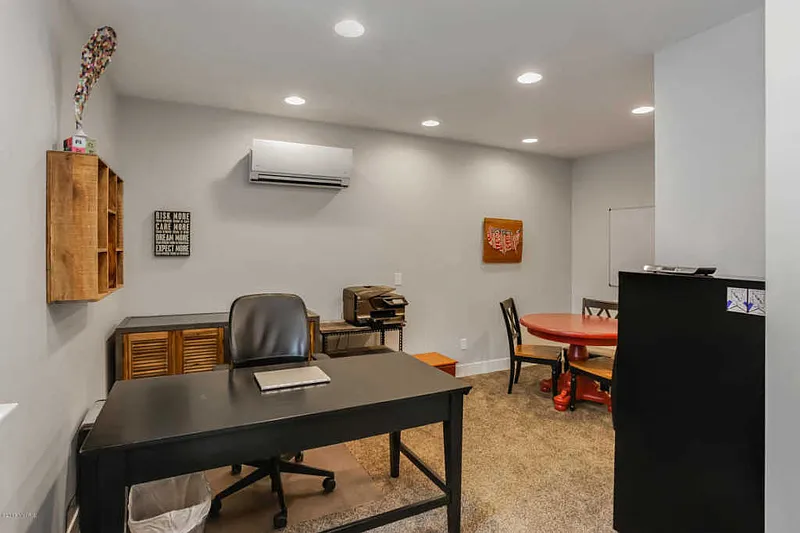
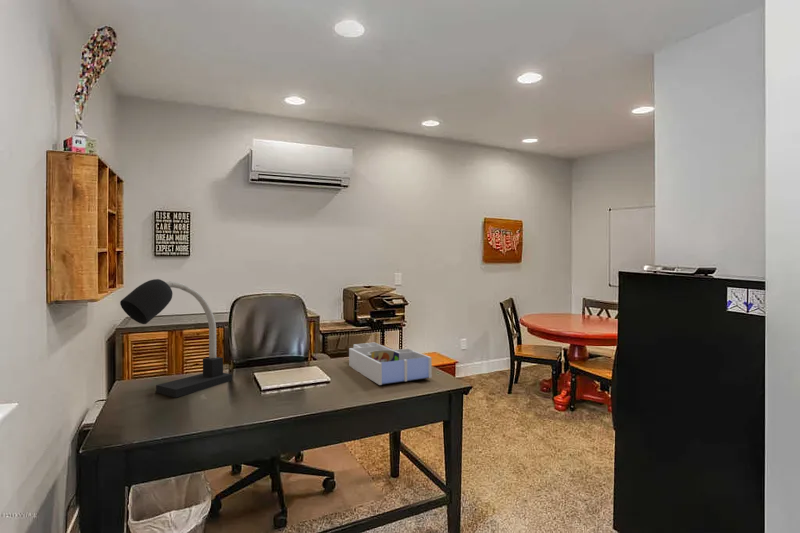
+ desk lamp [119,278,233,399]
+ desk organizer [348,342,433,386]
